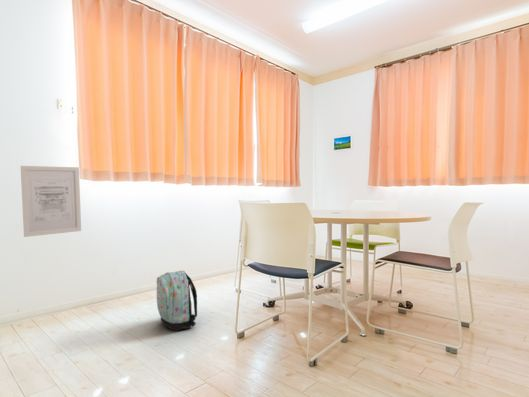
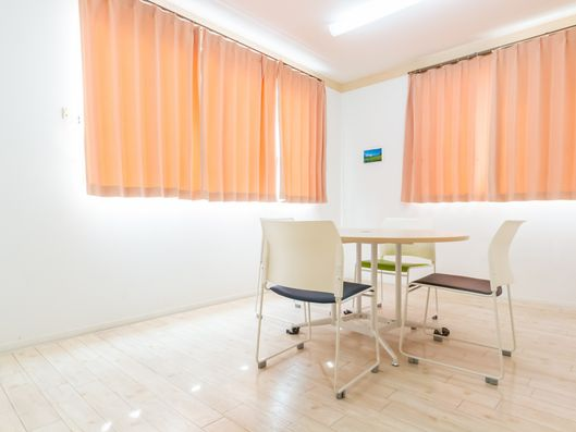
- wall art [20,165,82,238]
- backpack [156,270,198,332]
